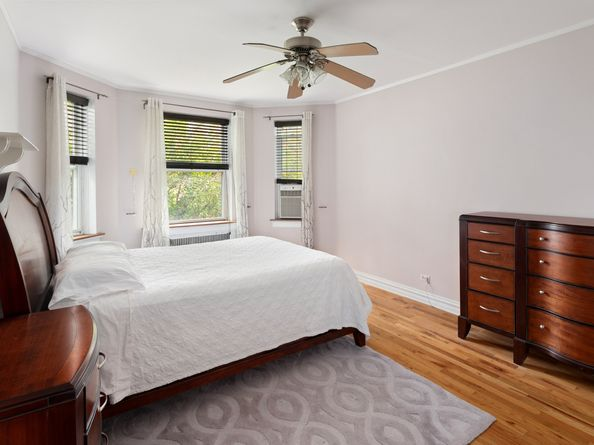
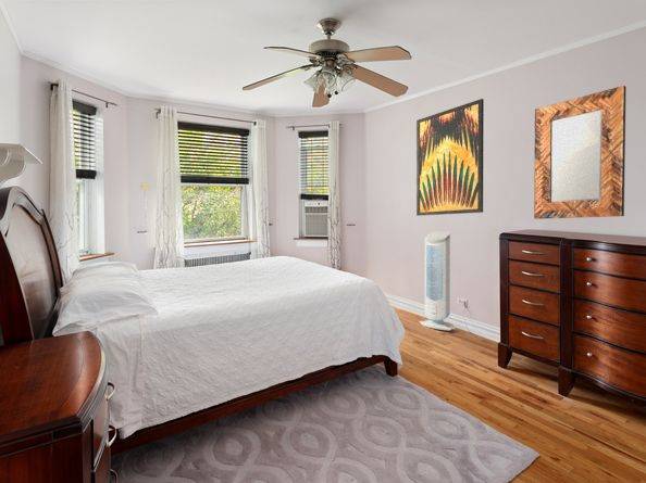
+ home mirror [533,85,628,220]
+ air purifier [419,230,458,332]
+ wall art [415,98,485,217]
